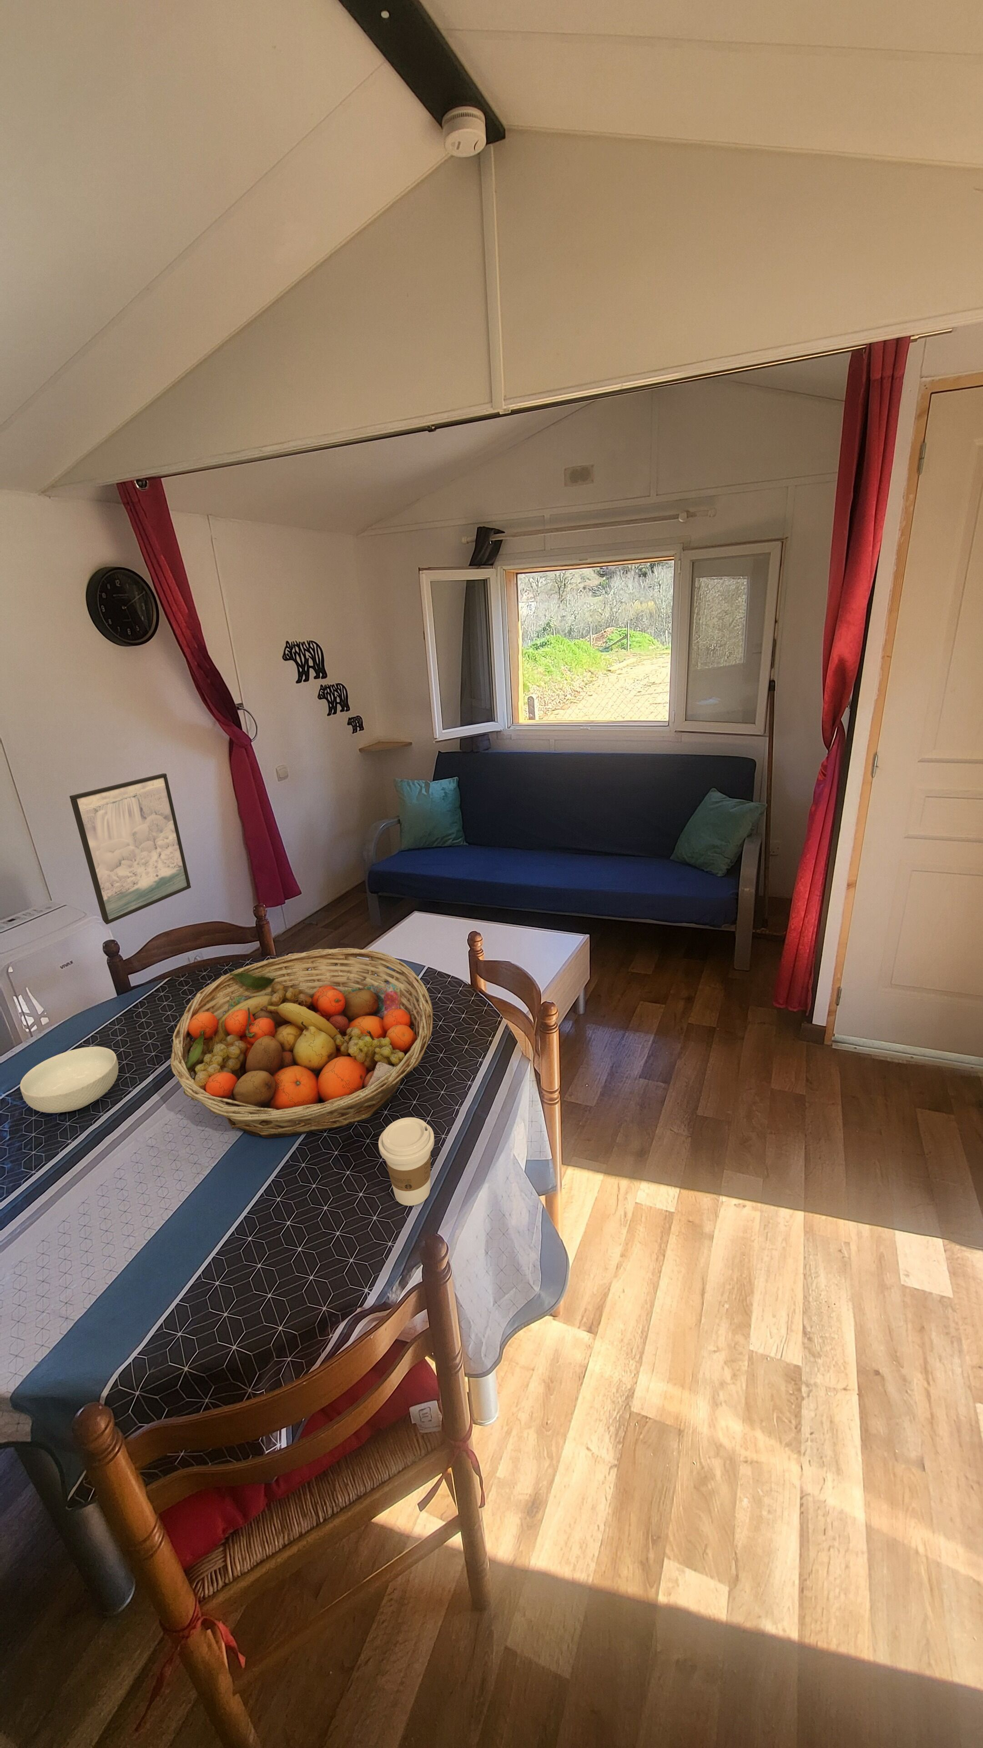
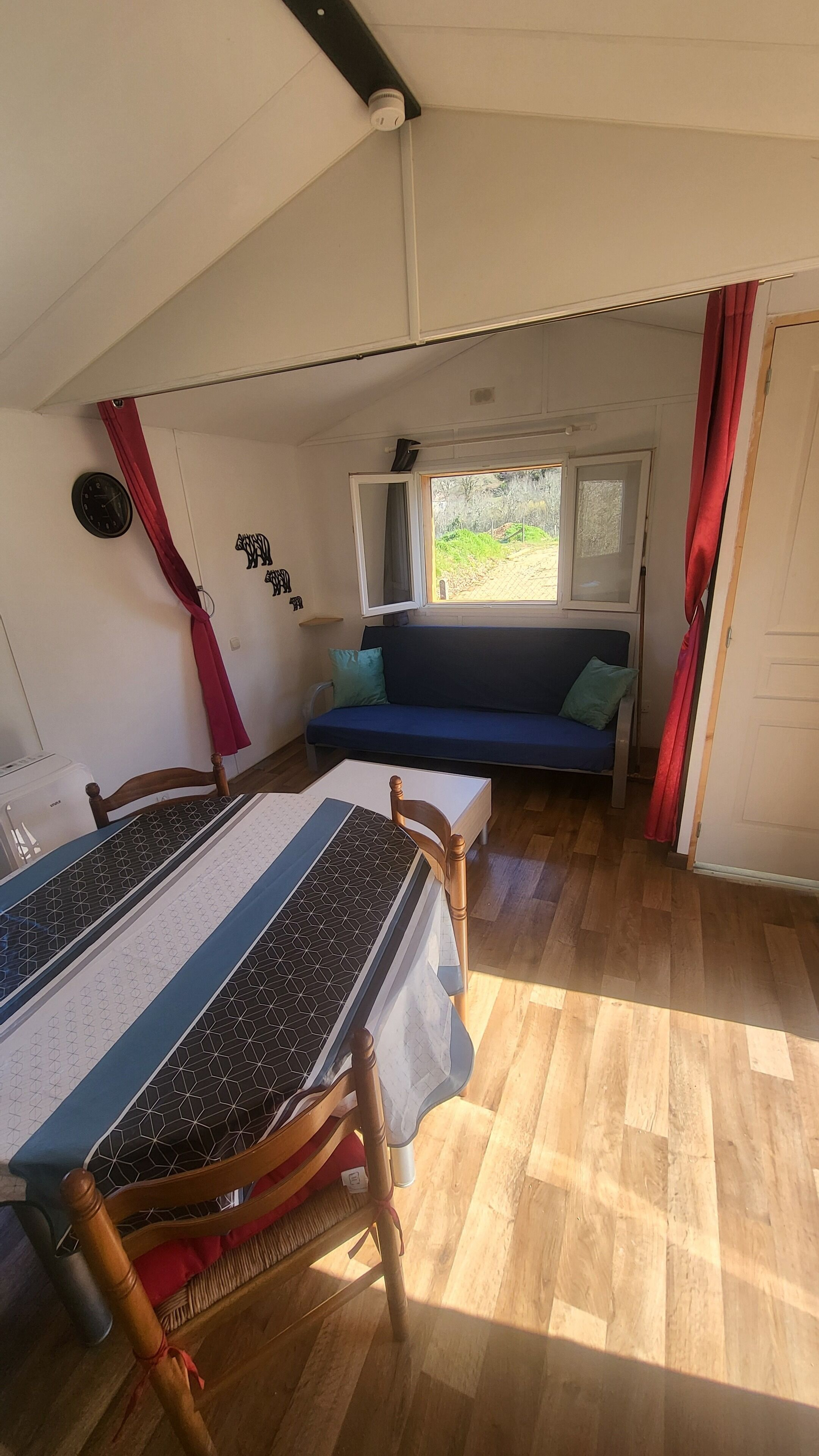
- cereal bowl [19,1046,119,1113]
- coffee cup [378,1117,434,1207]
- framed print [70,773,192,924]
- fruit basket [169,947,433,1138]
